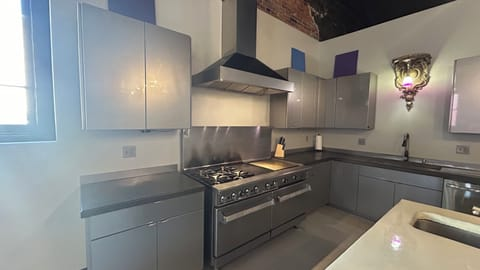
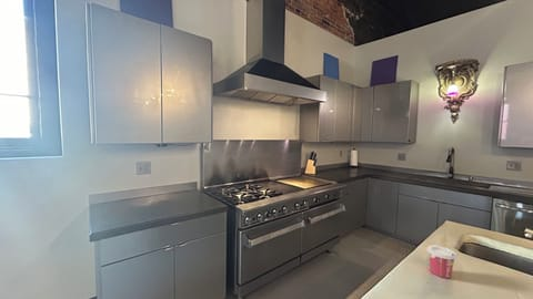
+ cup [425,245,457,279]
